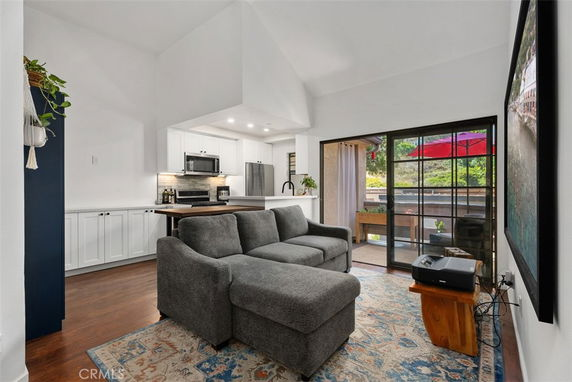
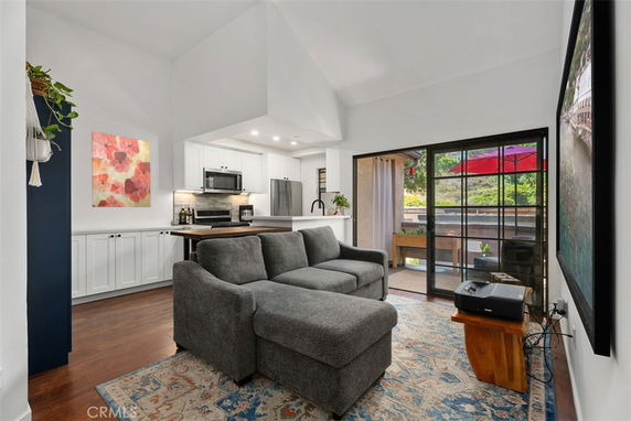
+ wall art [90,130,151,208]
